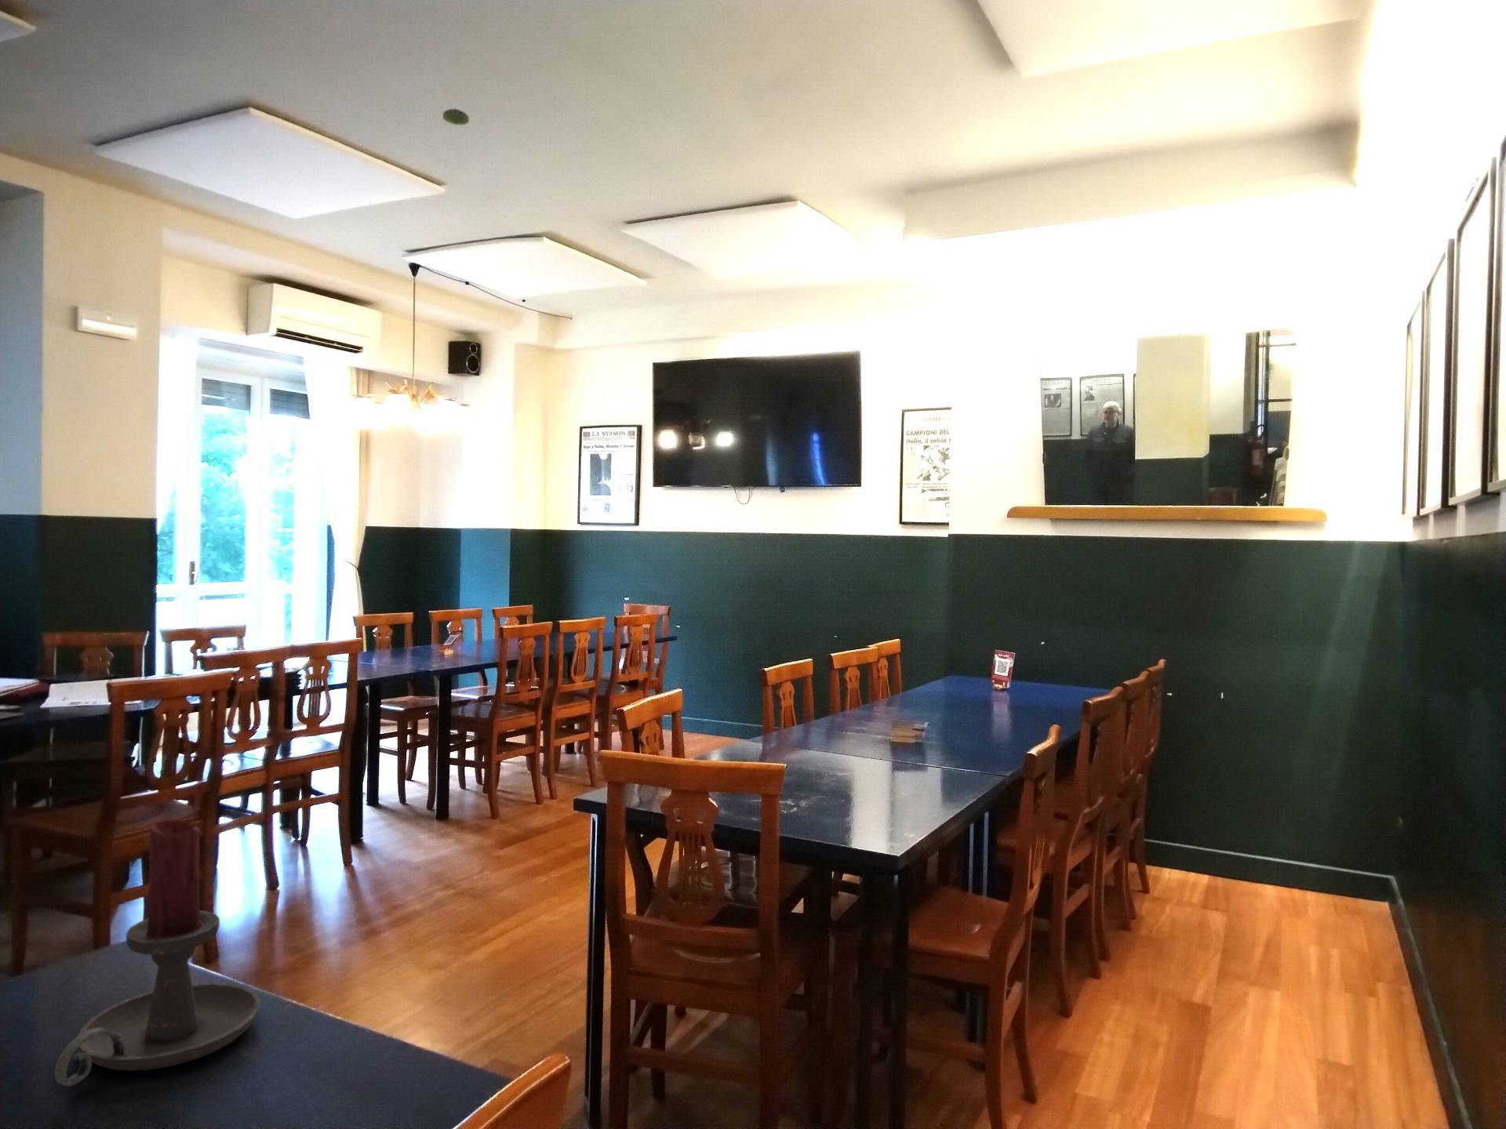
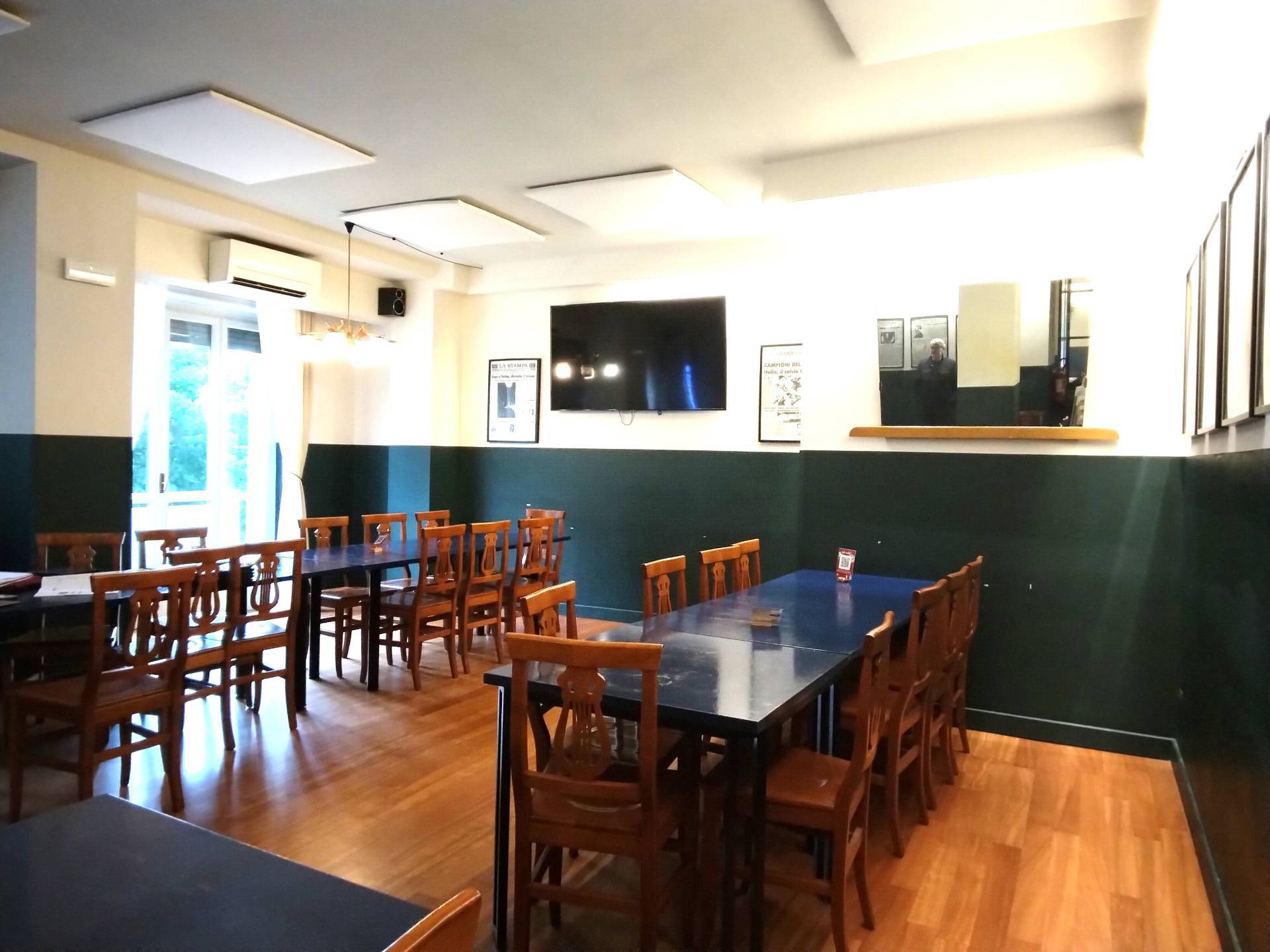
- smoke detector [441,108,470,126]
- candle holder [55,819,261,1087]
